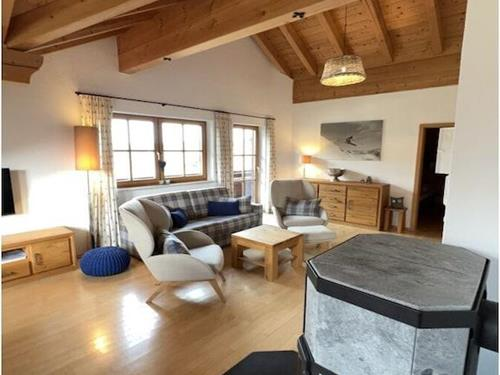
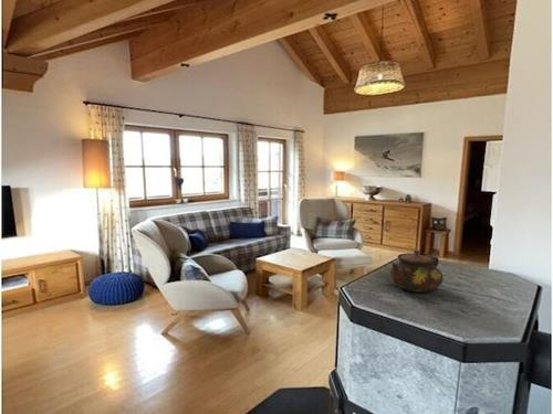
+ teapot [388,248,445,294]
